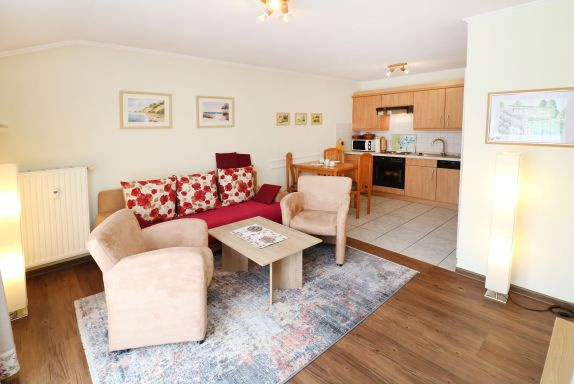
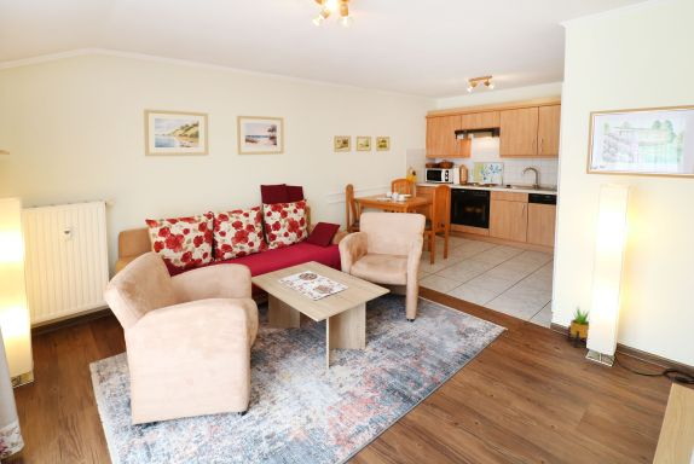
+ potted plant [566,303,590,348]
